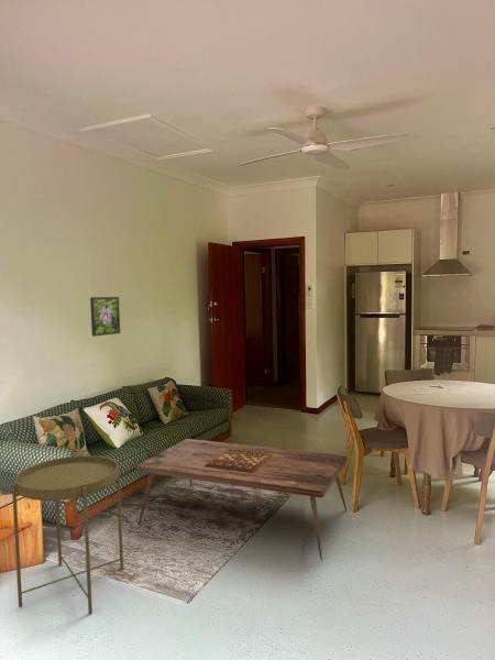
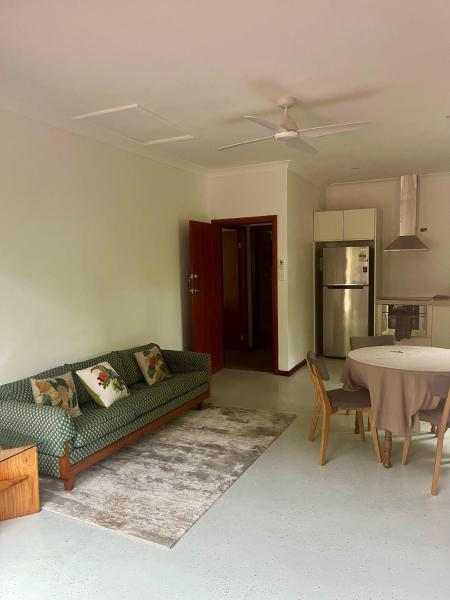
- coffee table [135,438,349,561]
- side table [11,454,124,615]
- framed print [89,296,121,338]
